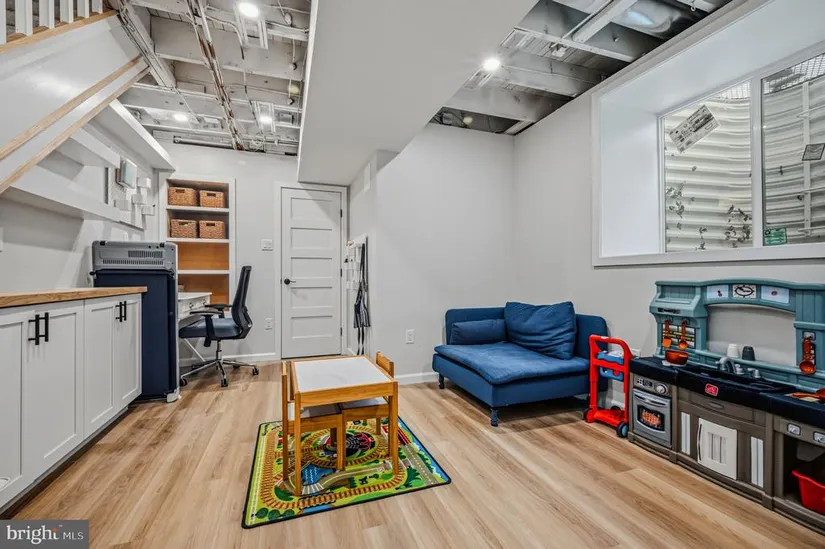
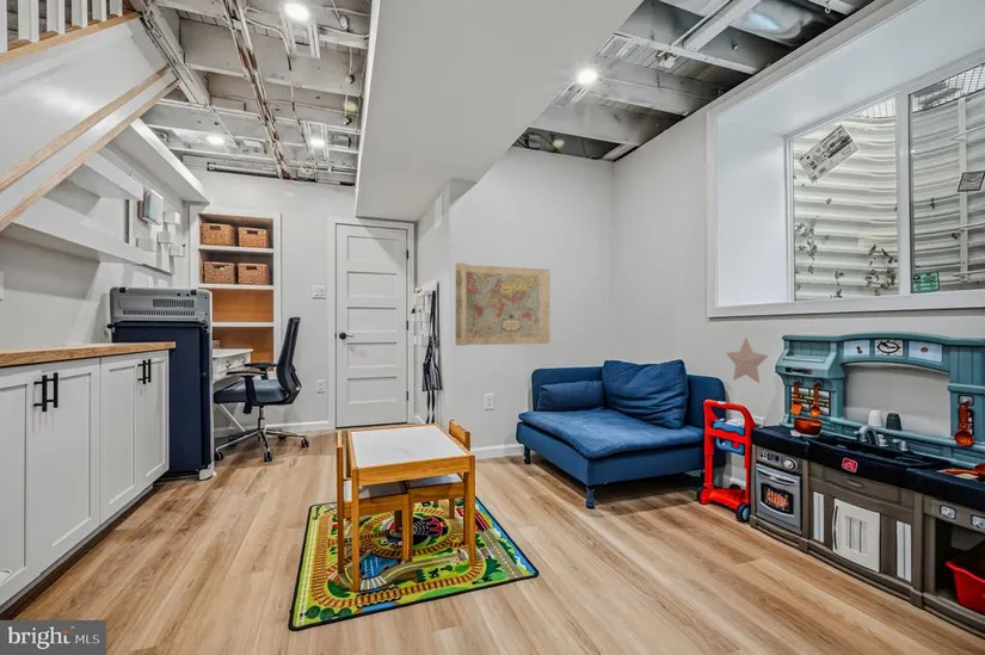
+ decorative star [725,336,769,384]
+ map [455,261,550,346]
